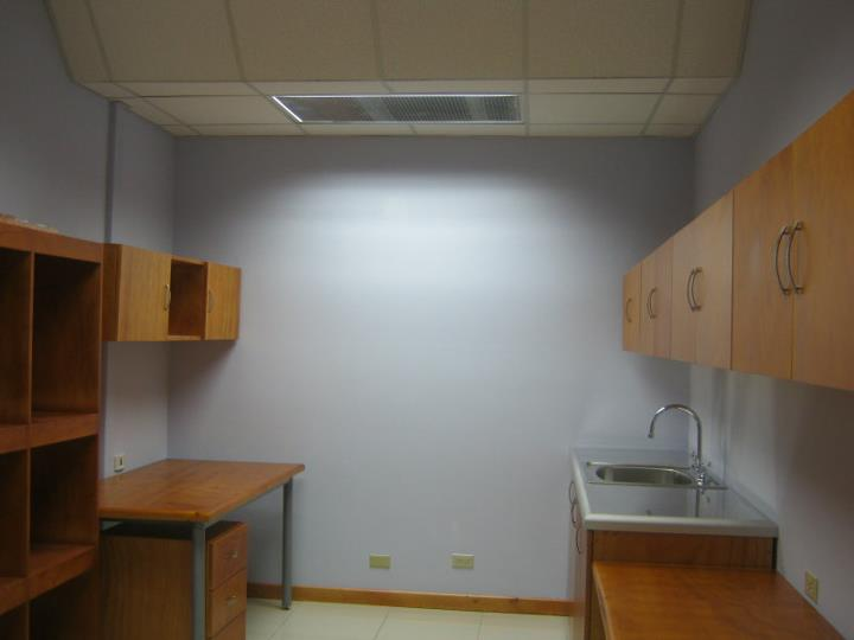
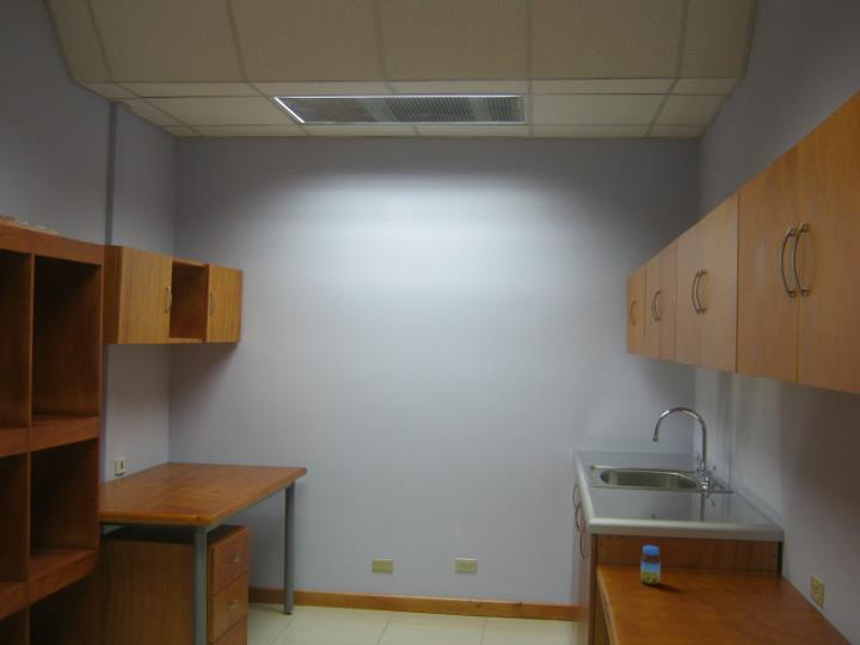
+ jar [640,545,662,586]
